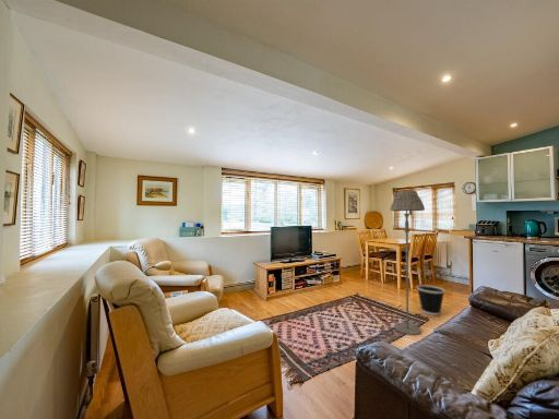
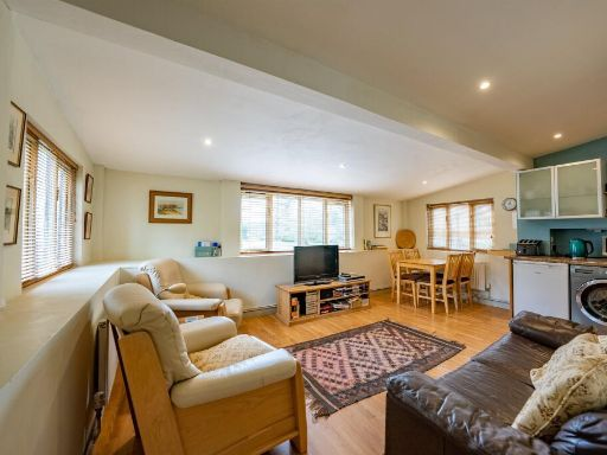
- floor lamp [389,190,426,336]
- wastebasket [416,284,447,316]
